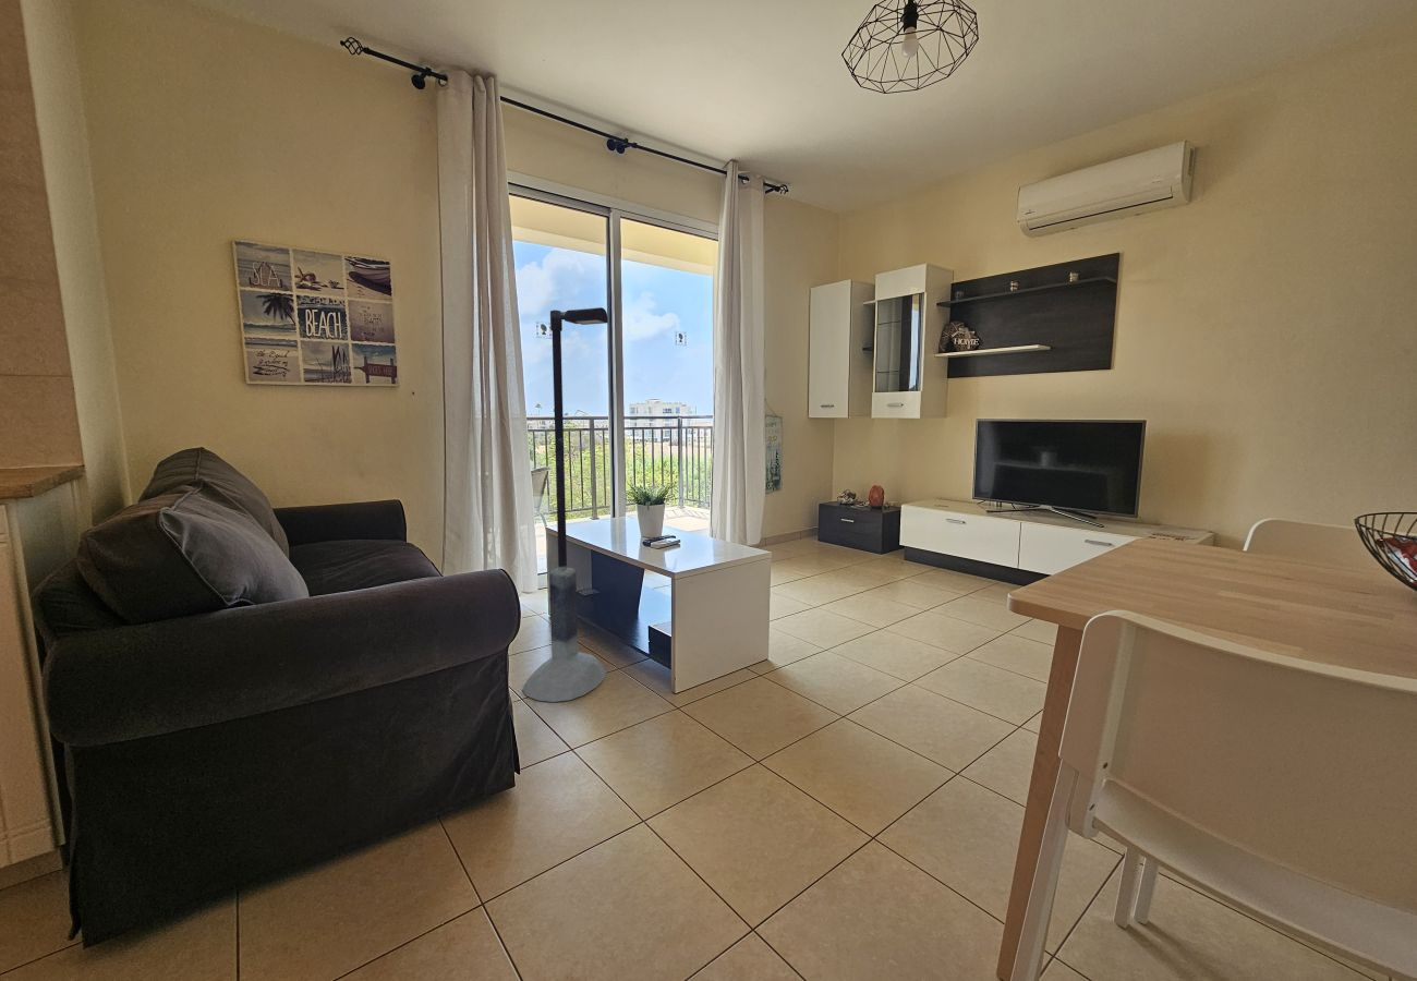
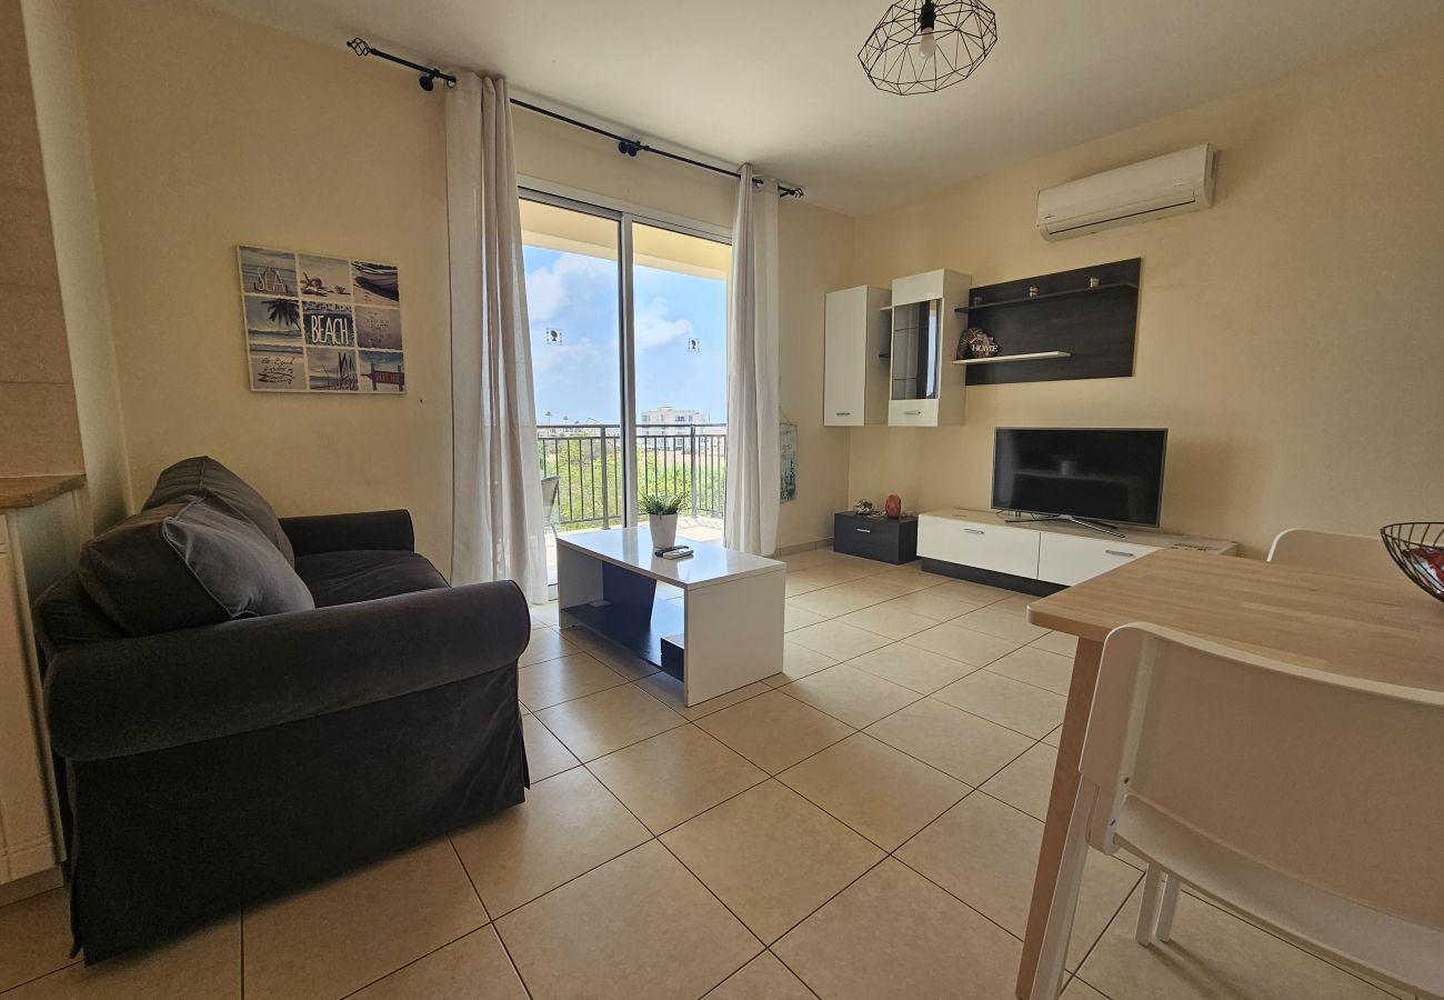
- floor lamp [521,306,609,703]
